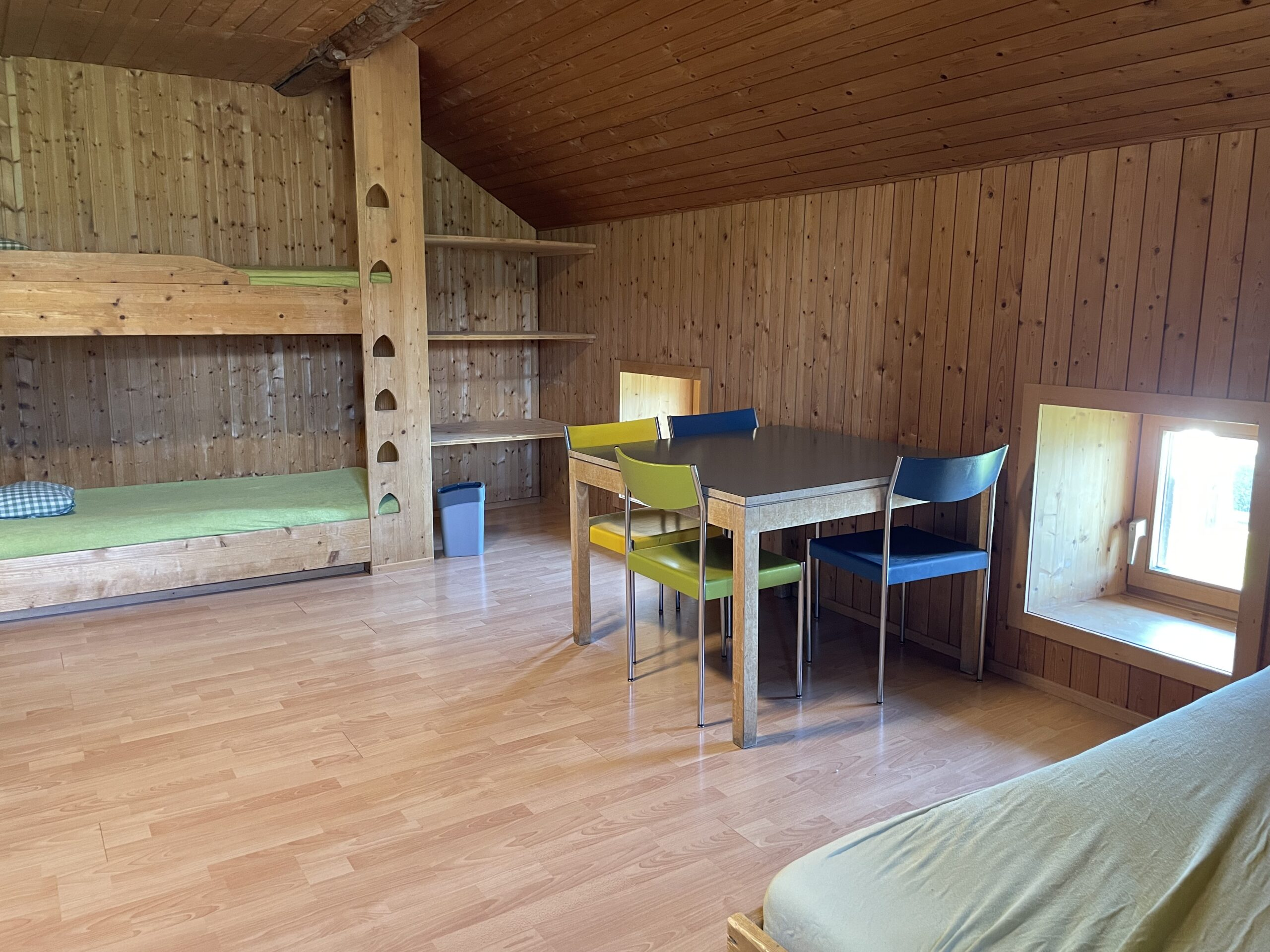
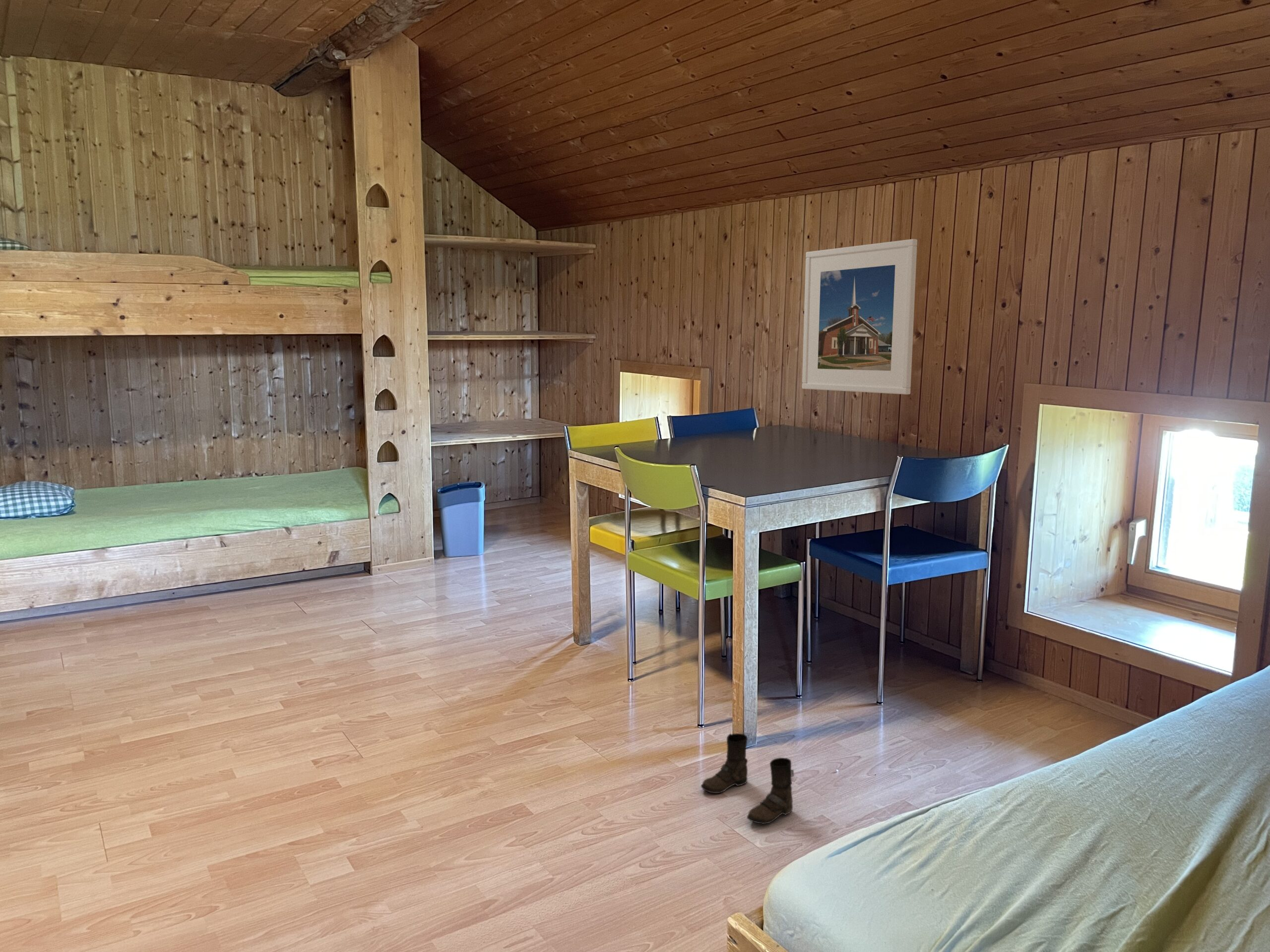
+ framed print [802,238,918,395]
+ boots [700,733,794,825]
